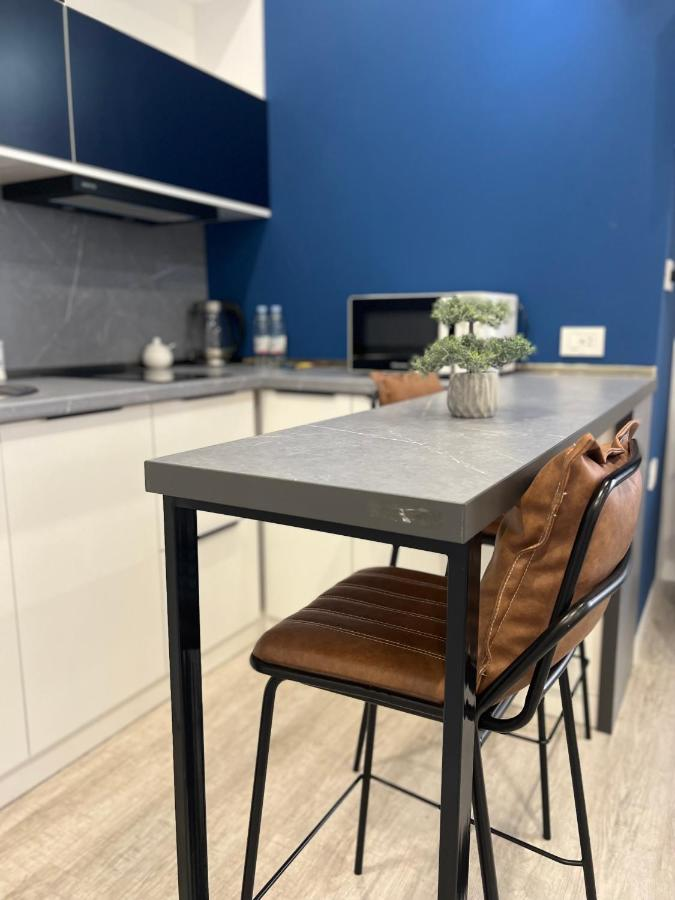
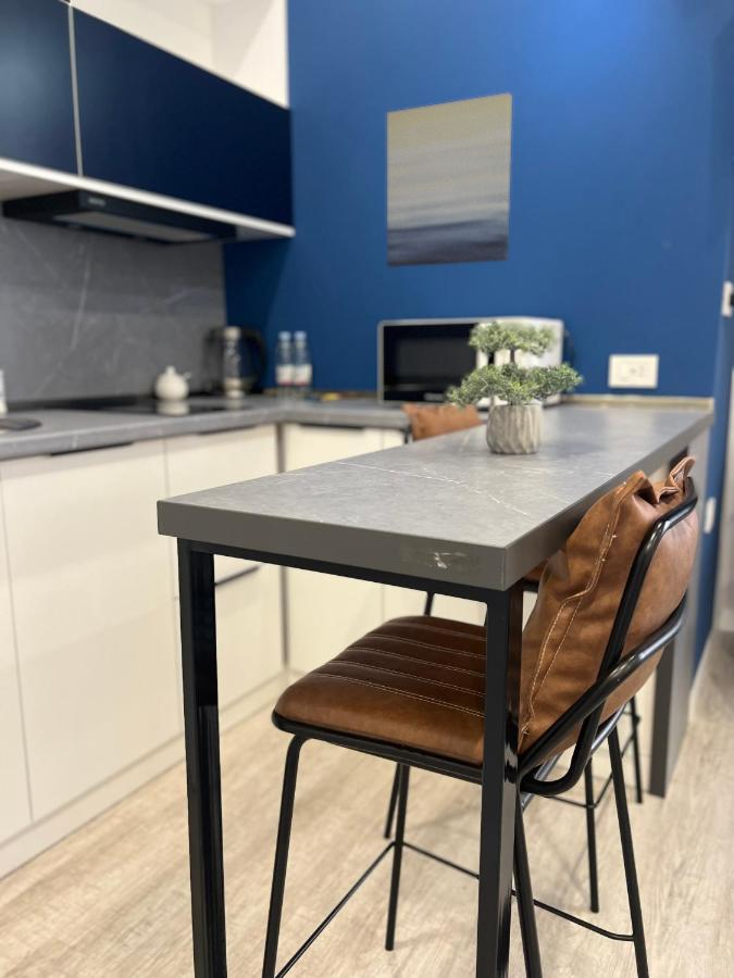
+ wall art [386,91,513,268]
